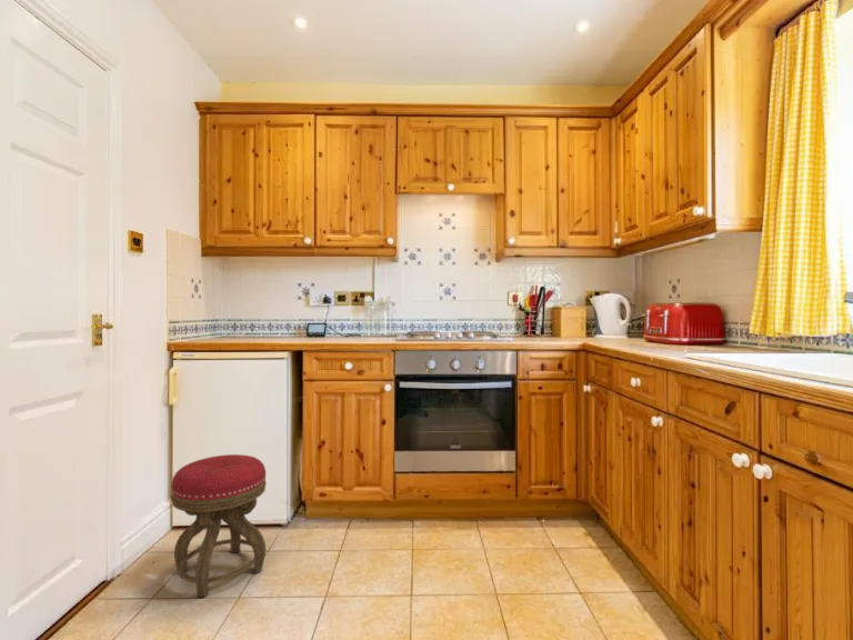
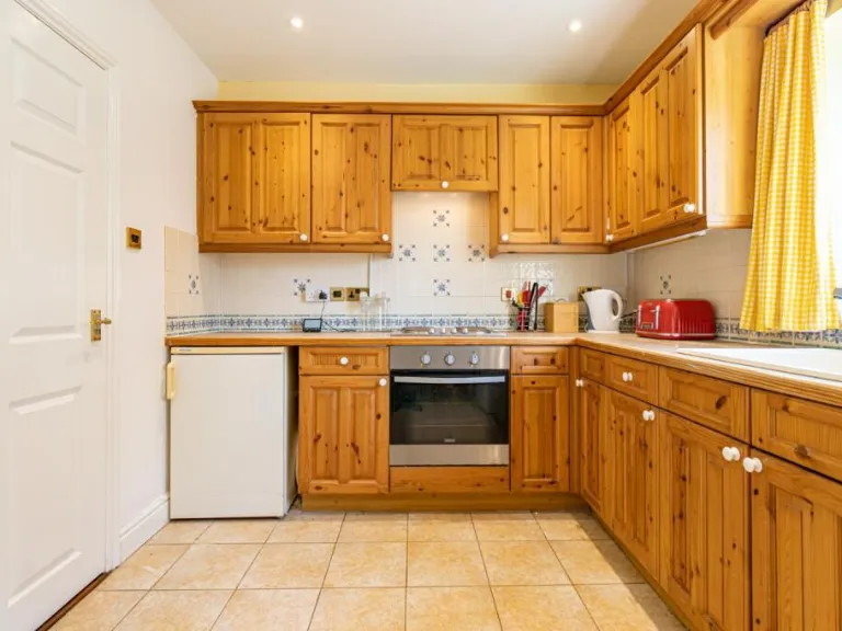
- stool [170,453,268,598]
